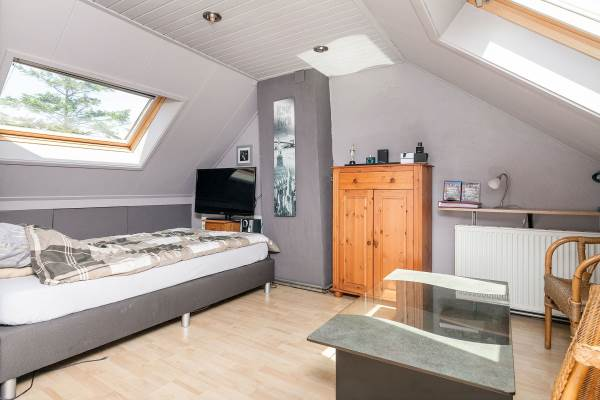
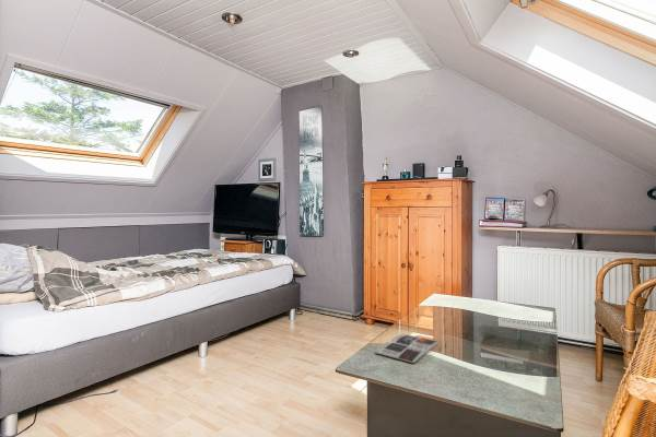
+ magazine [374,333,441,364]
